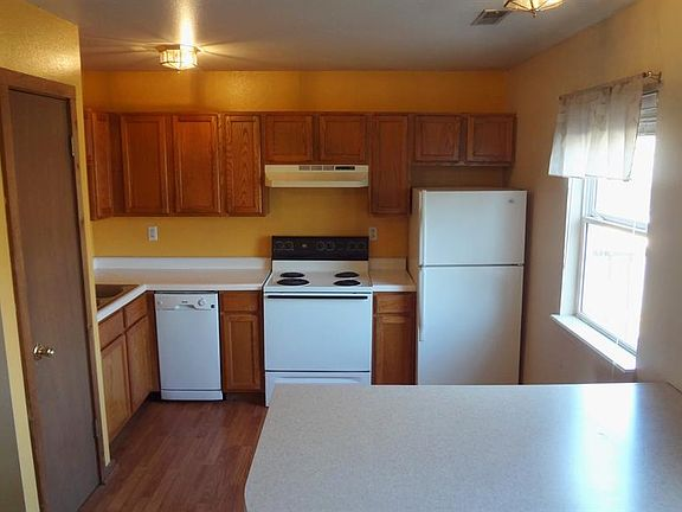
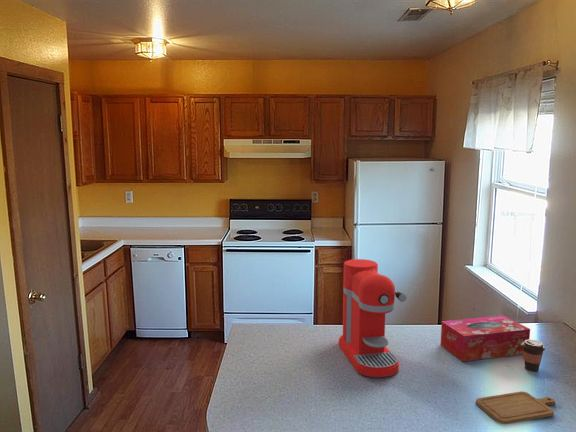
+ chopping board [475,390,556,425]
+ coffee maker [338,258,408,378]
+ coffee cup [521,339,546,372]
+ tissue box [440,315,531,362]
